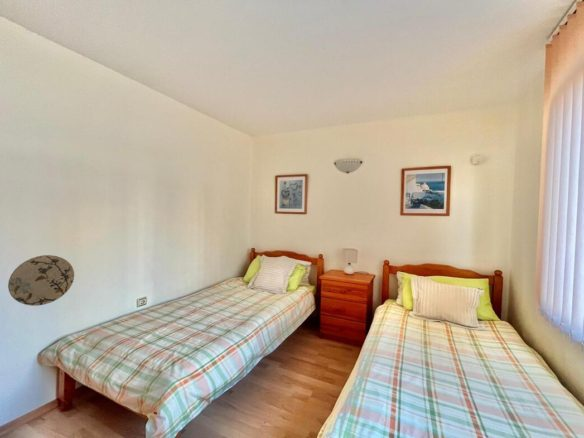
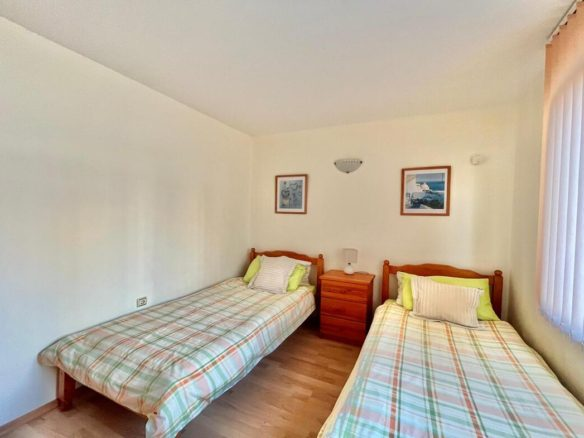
- decorative plate [7,254,75,307]
